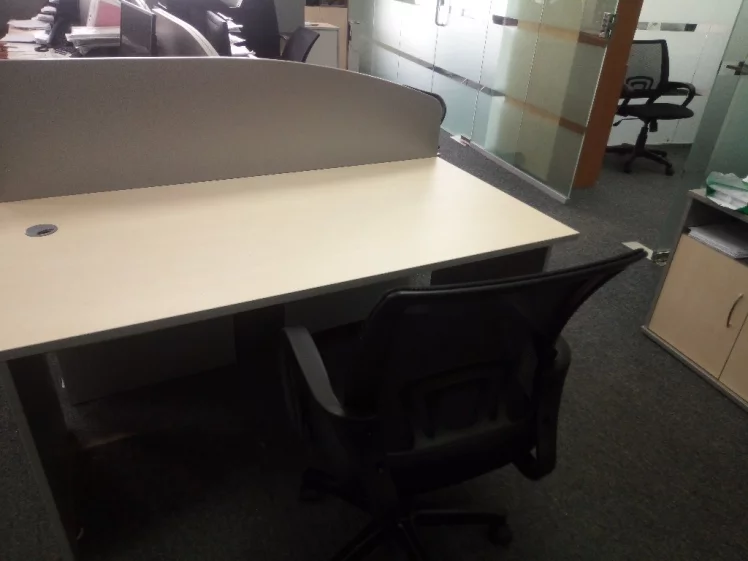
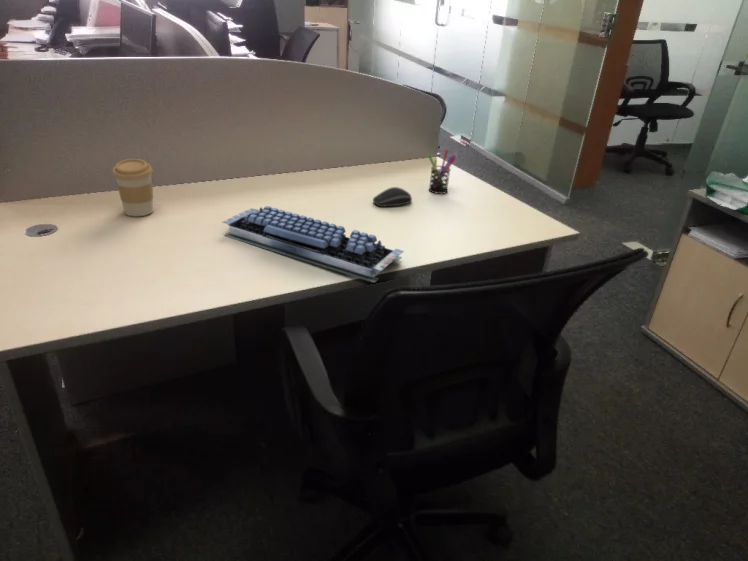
+ computer mouse [372,186,413,208]
+ computer keyboard [221,205,405,283]
+ pen holder [427,149,457,195]
+ coffee cup [112,158,154,217]
